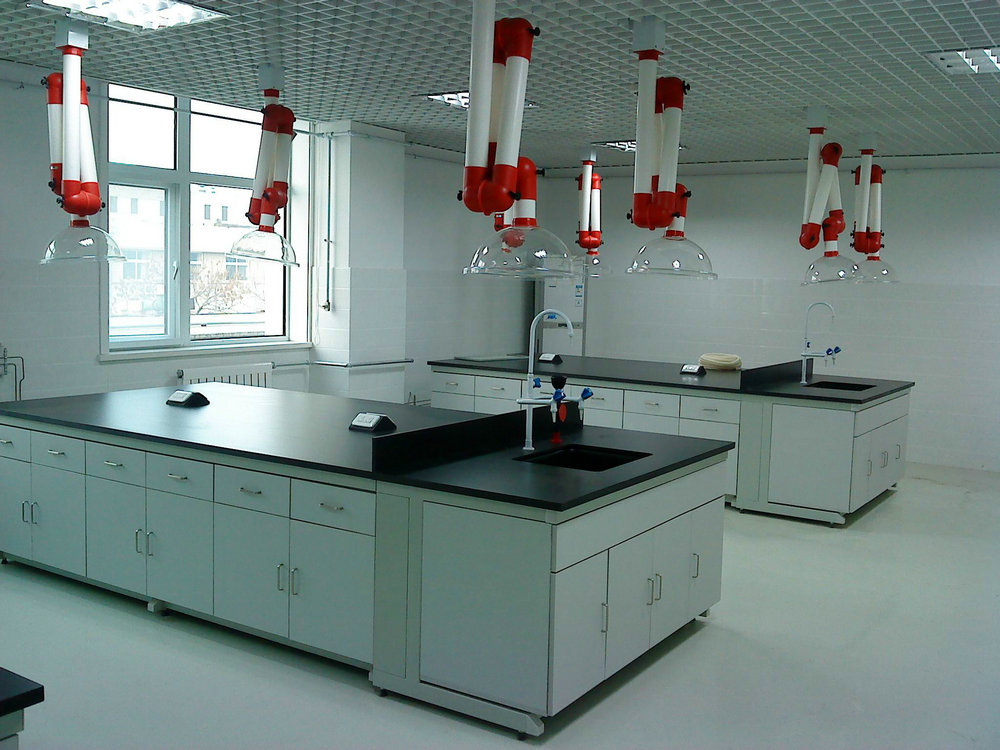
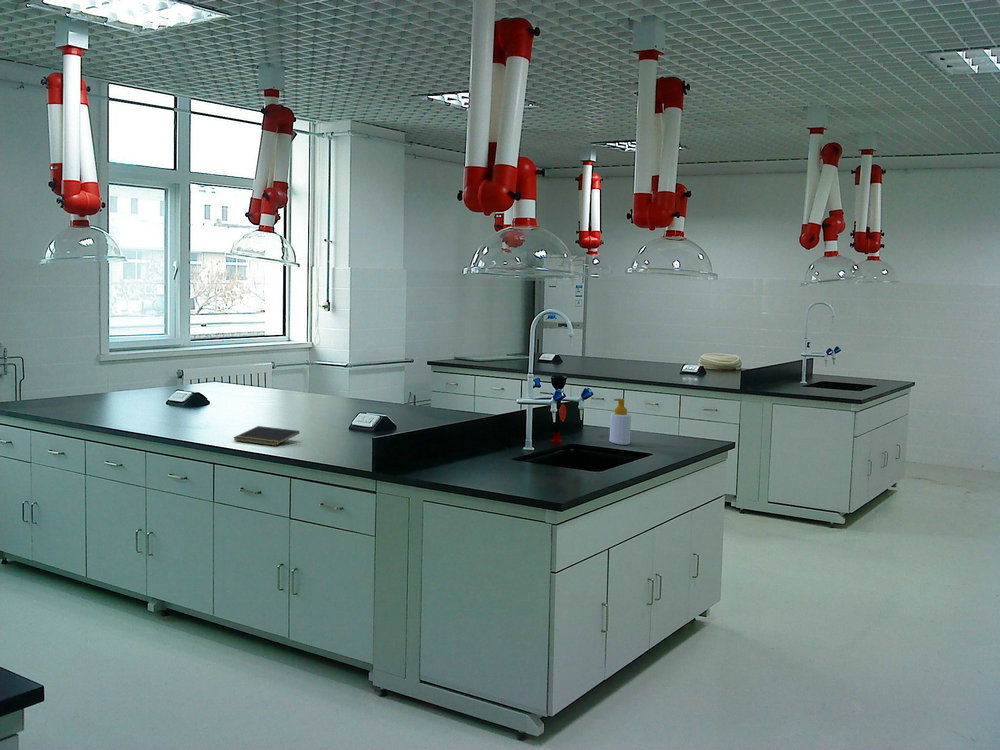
+ soap bottle [608,398,632,446]
+ notepad [232,425,301,447]
